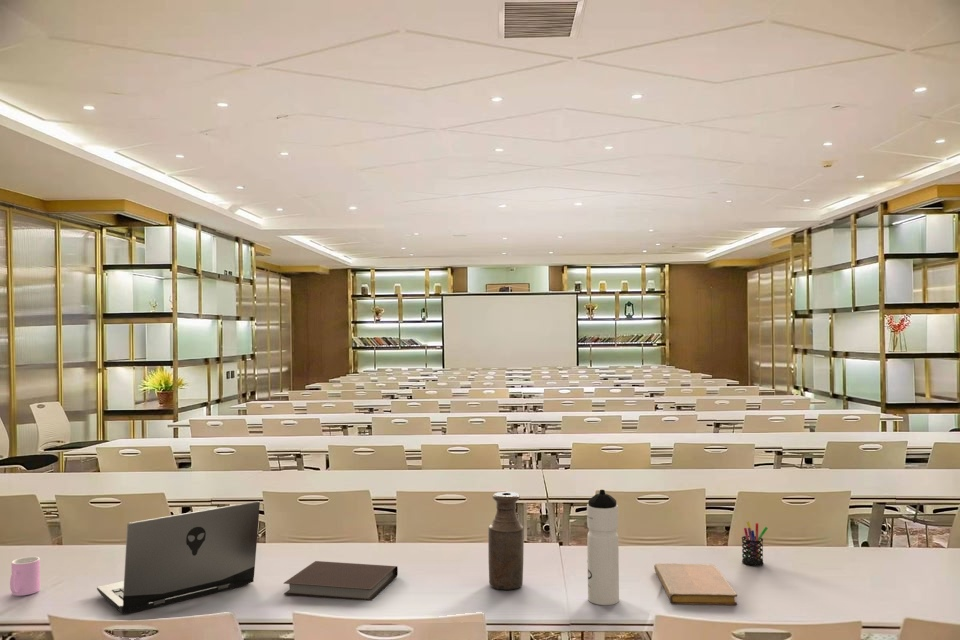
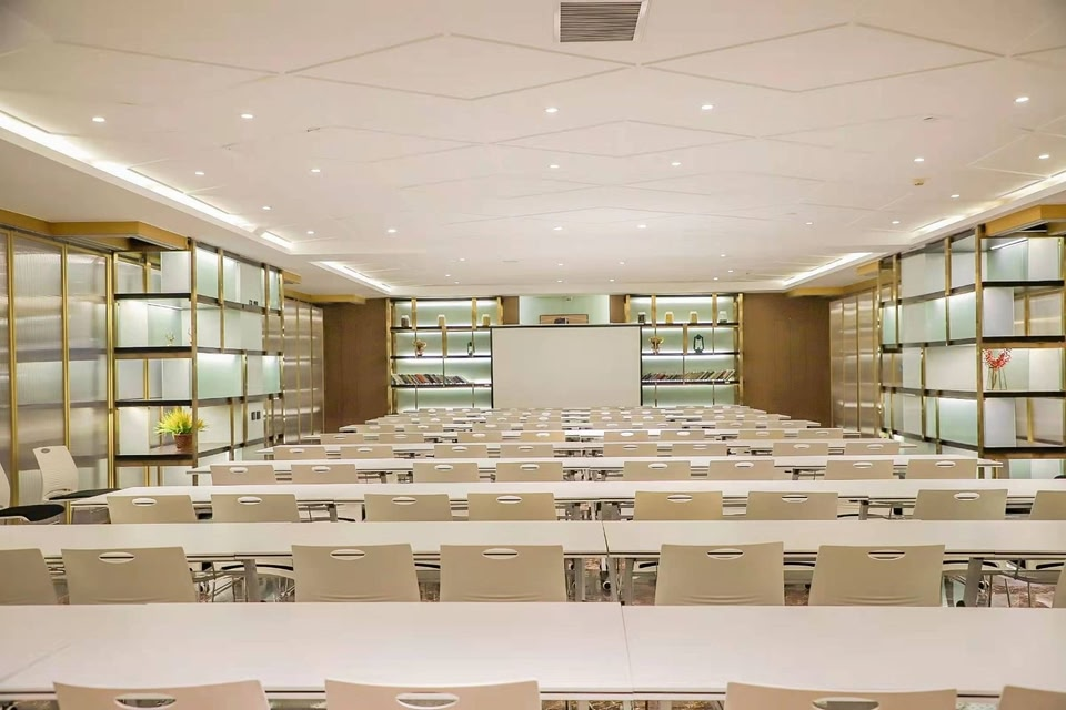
- laptop [96,500,261,614]
- water bottle [586,489,620,606]
- cup [9,556,41,597]
- notebook [653,562,738,606]
- bottle [487,491,525,591]
- notebook [283,560,399,602]
- pen holder [741,521,768,567]
